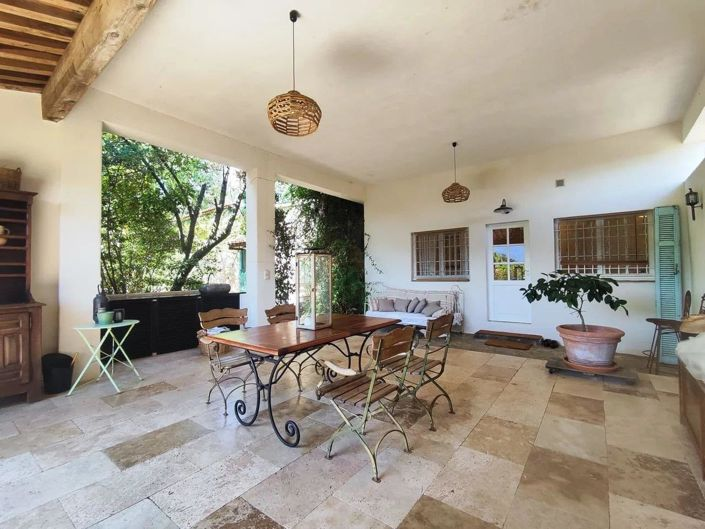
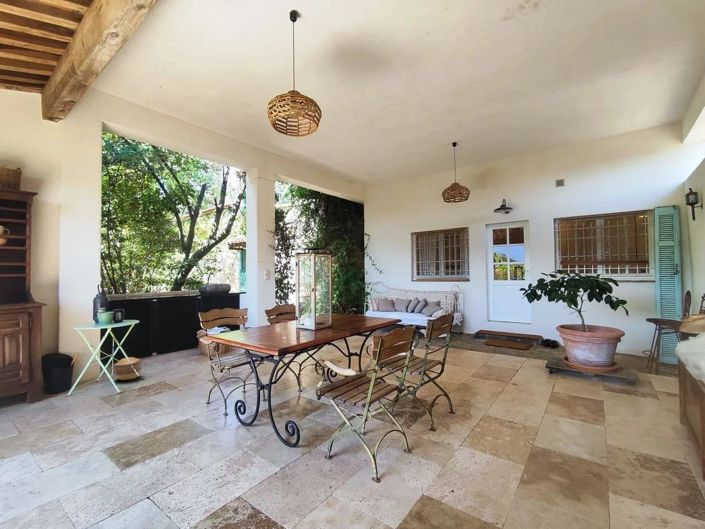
+ basket [113,356,142,381]
